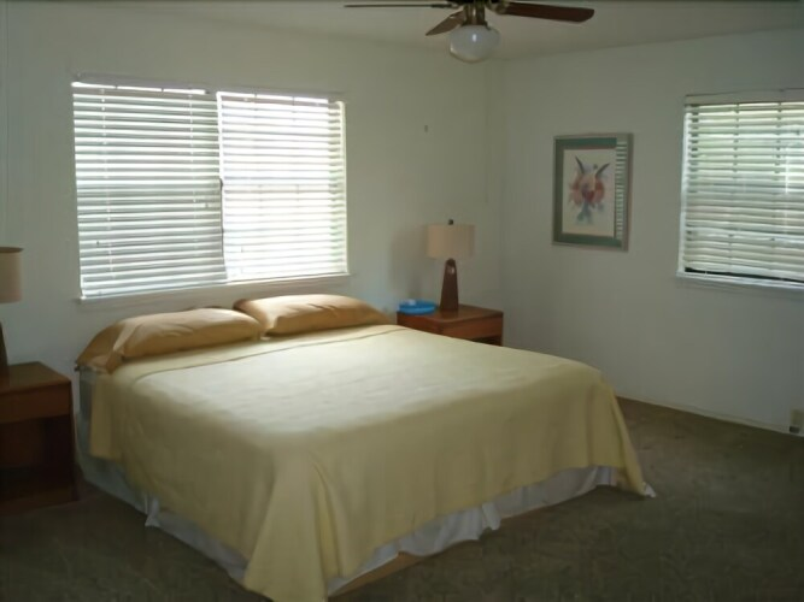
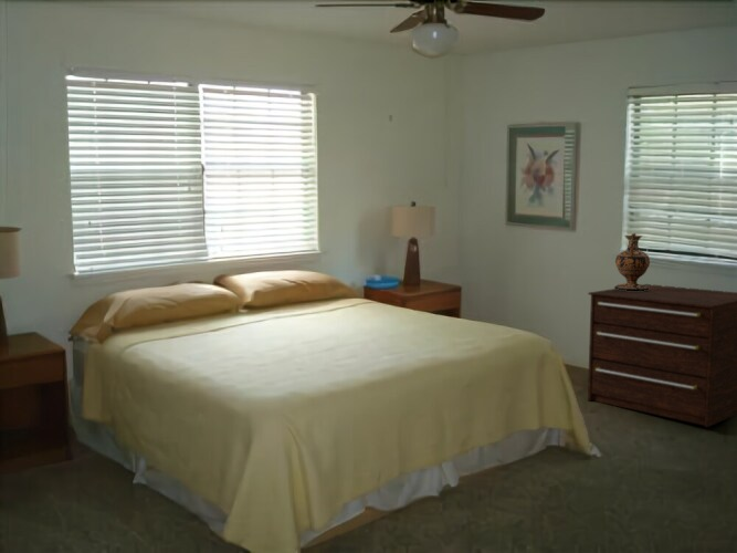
+ vase [613,232,651,291]
+ dresser [587,283,737,428]
